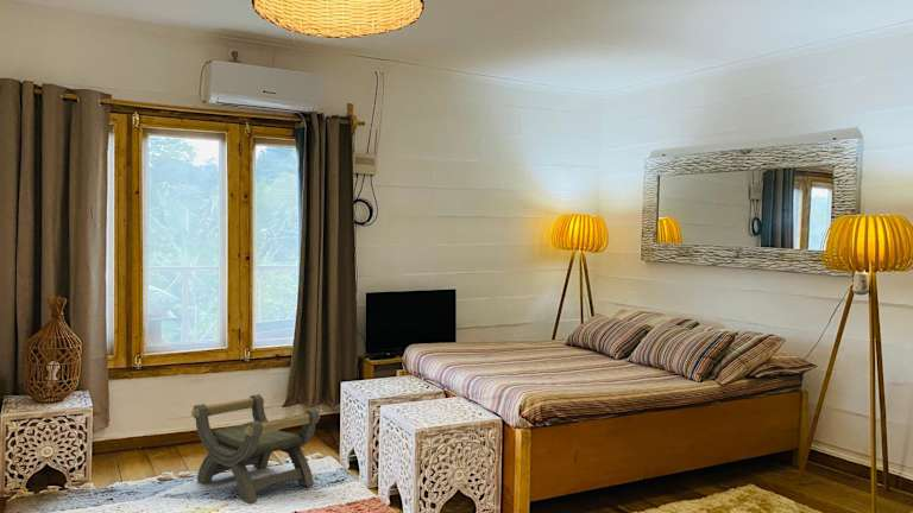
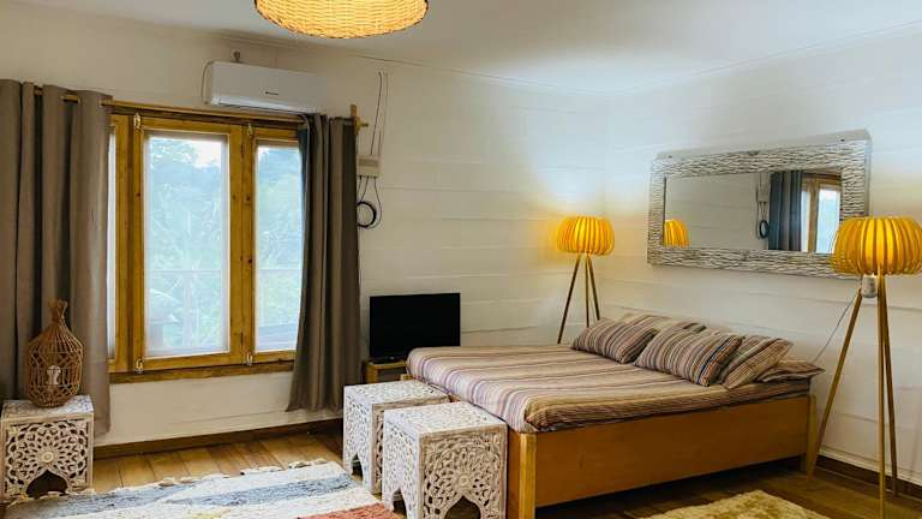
- stool [190,393,321,506]
